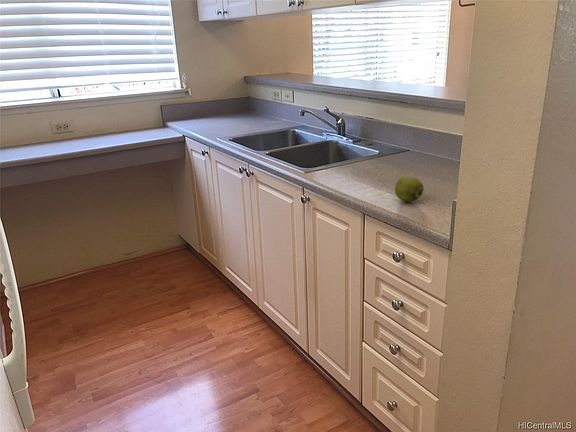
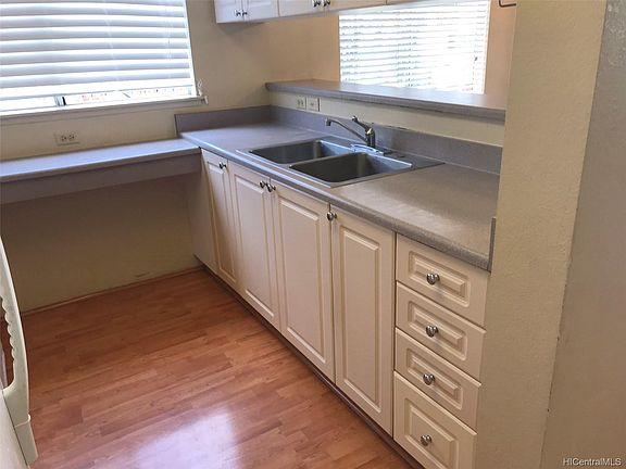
- apple [394,174,425,203]
